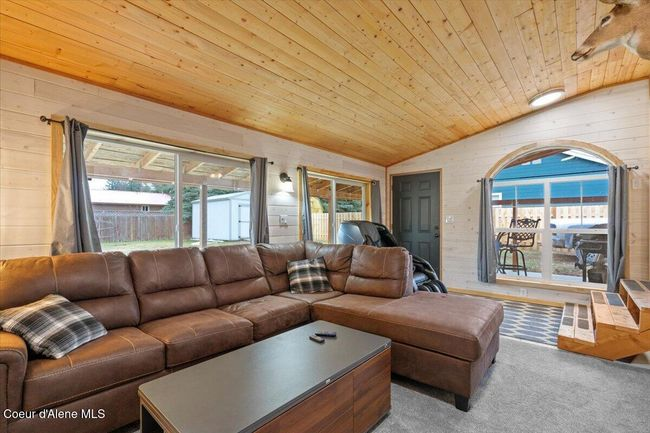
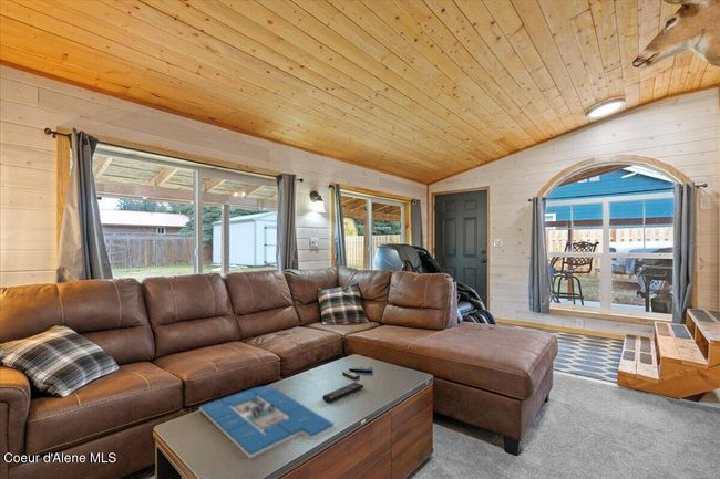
+ remote control [321,382,364,404]
+ board game [198,386,337,459]
